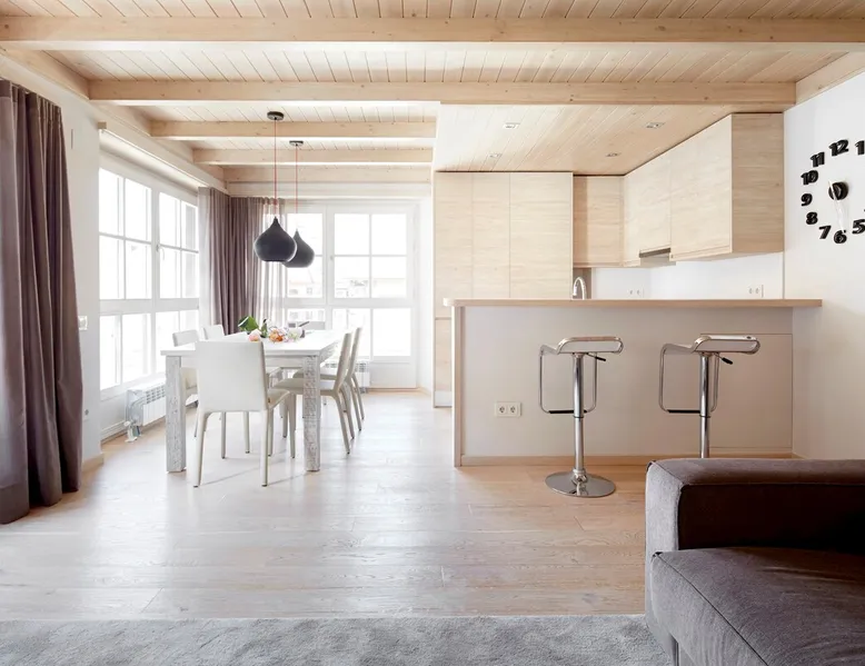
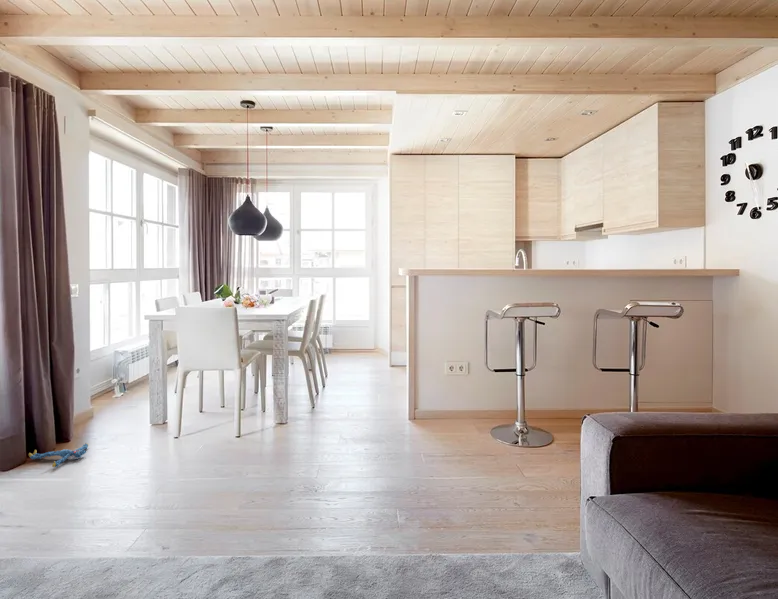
+ plush toy [28,442,89,468]
